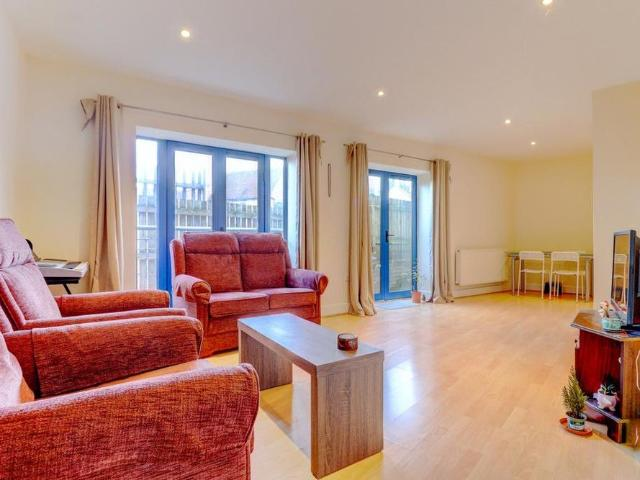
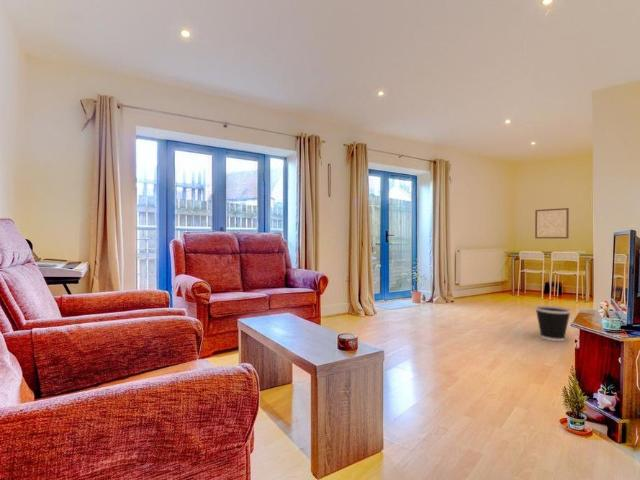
+ wastebasket [534,305,572,342]
+ wall art [534,207,570,240]
